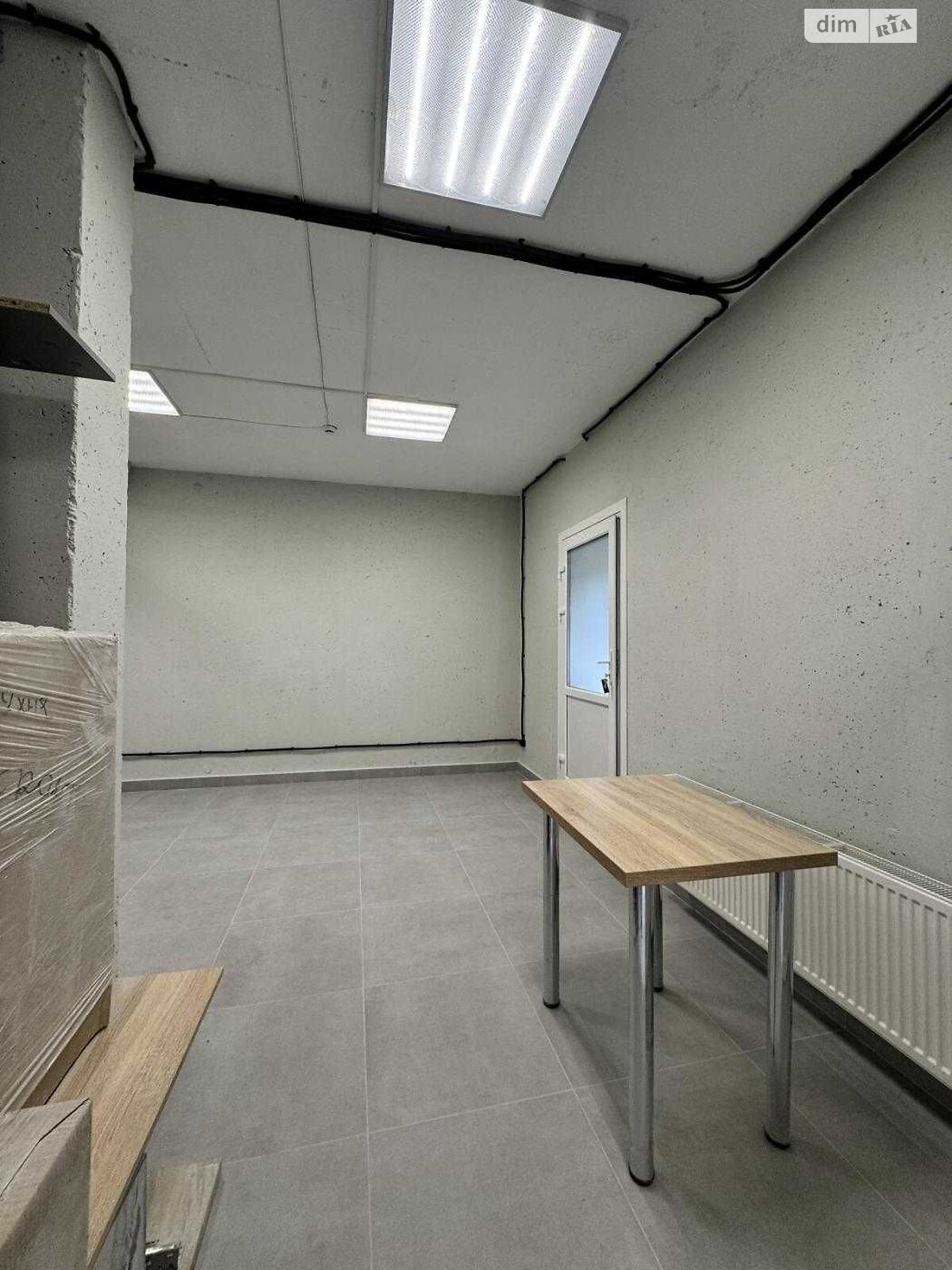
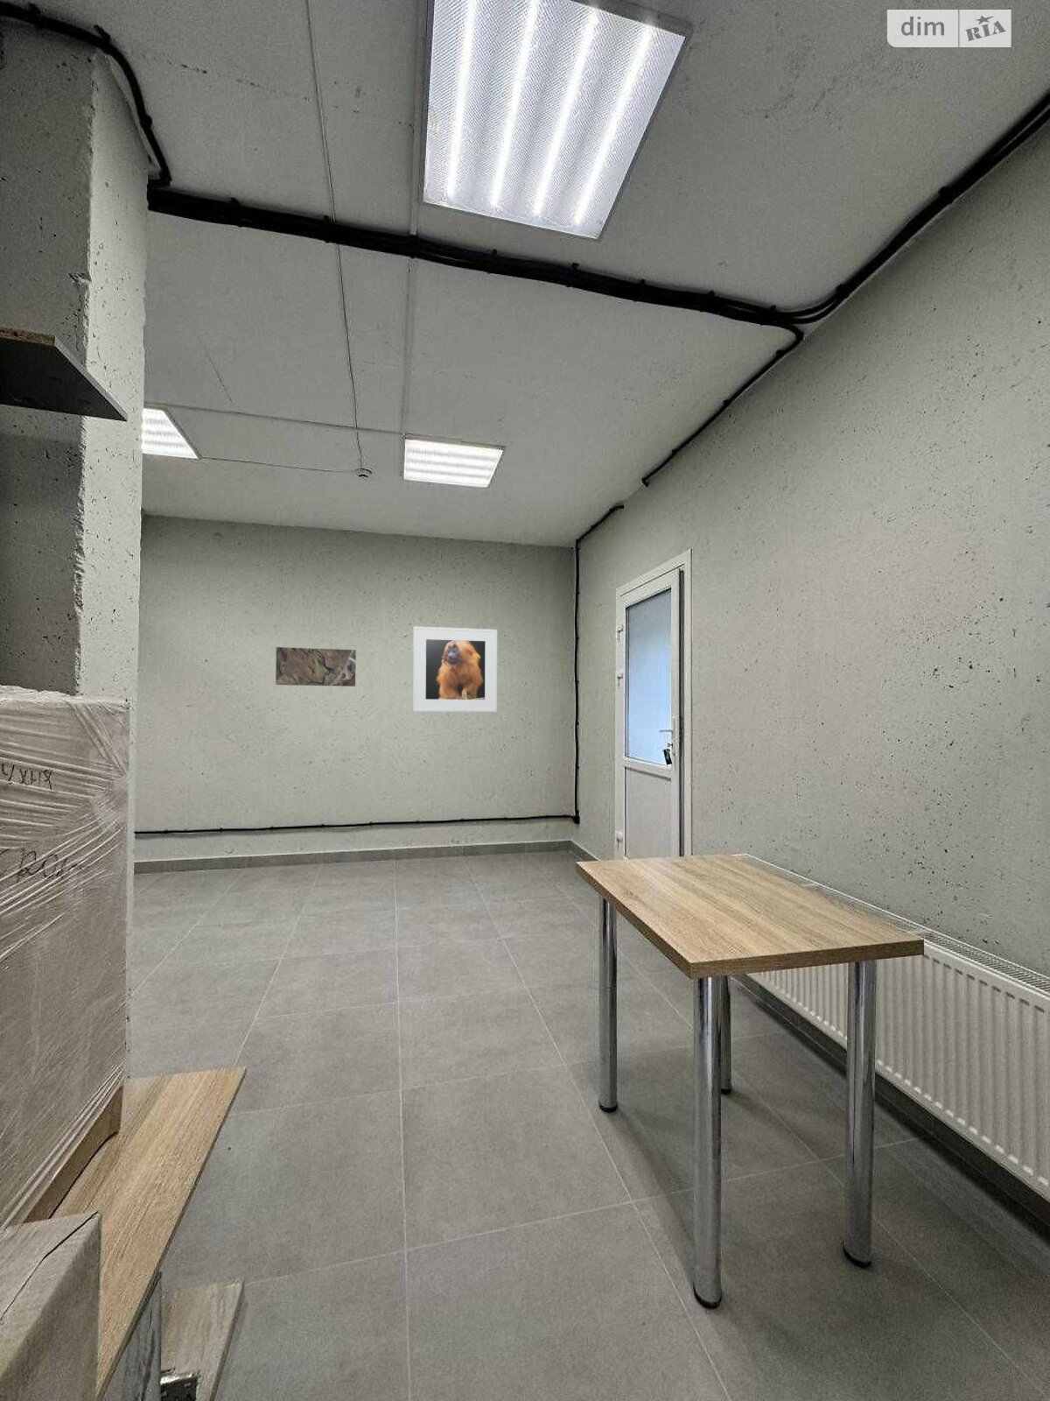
+ map [275,646,357,687]
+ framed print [413,625,497,713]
